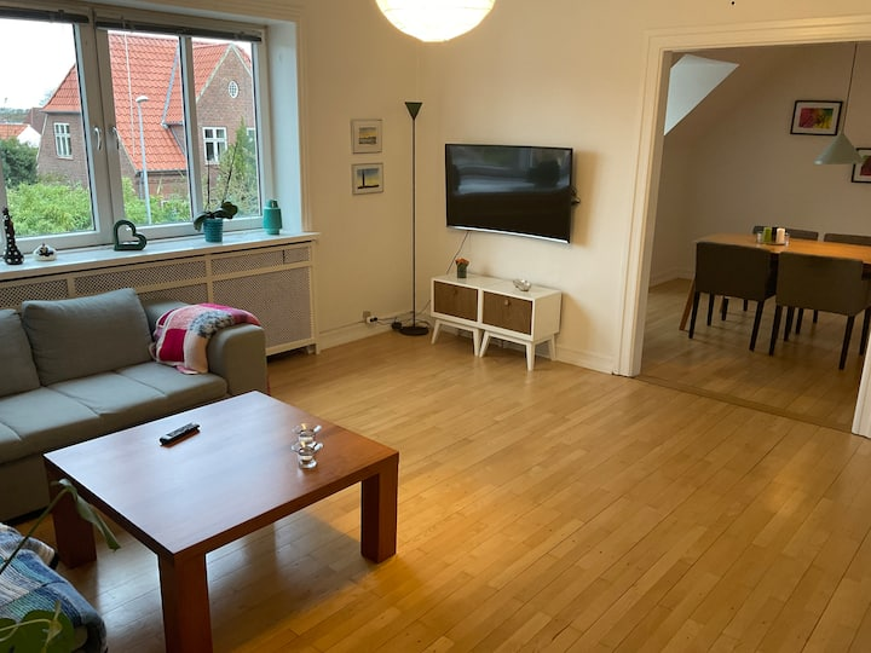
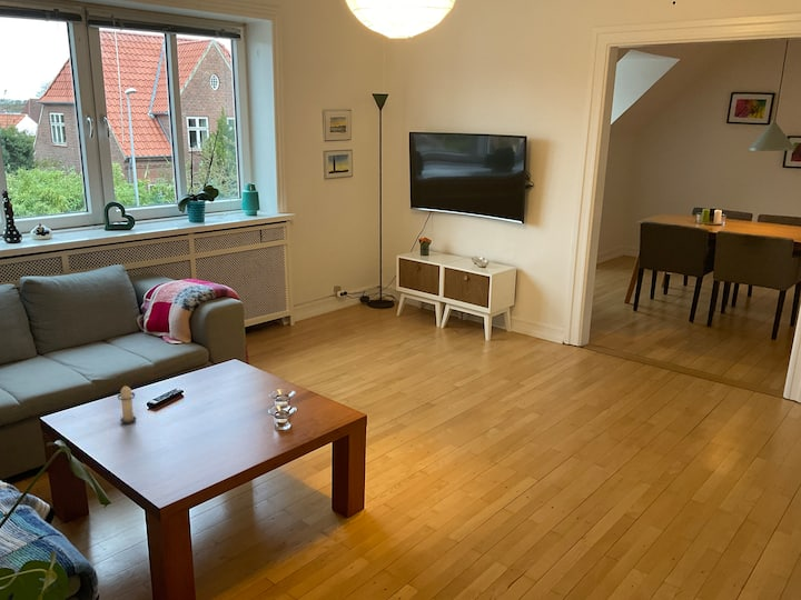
+ candle [117,386,137,424]
